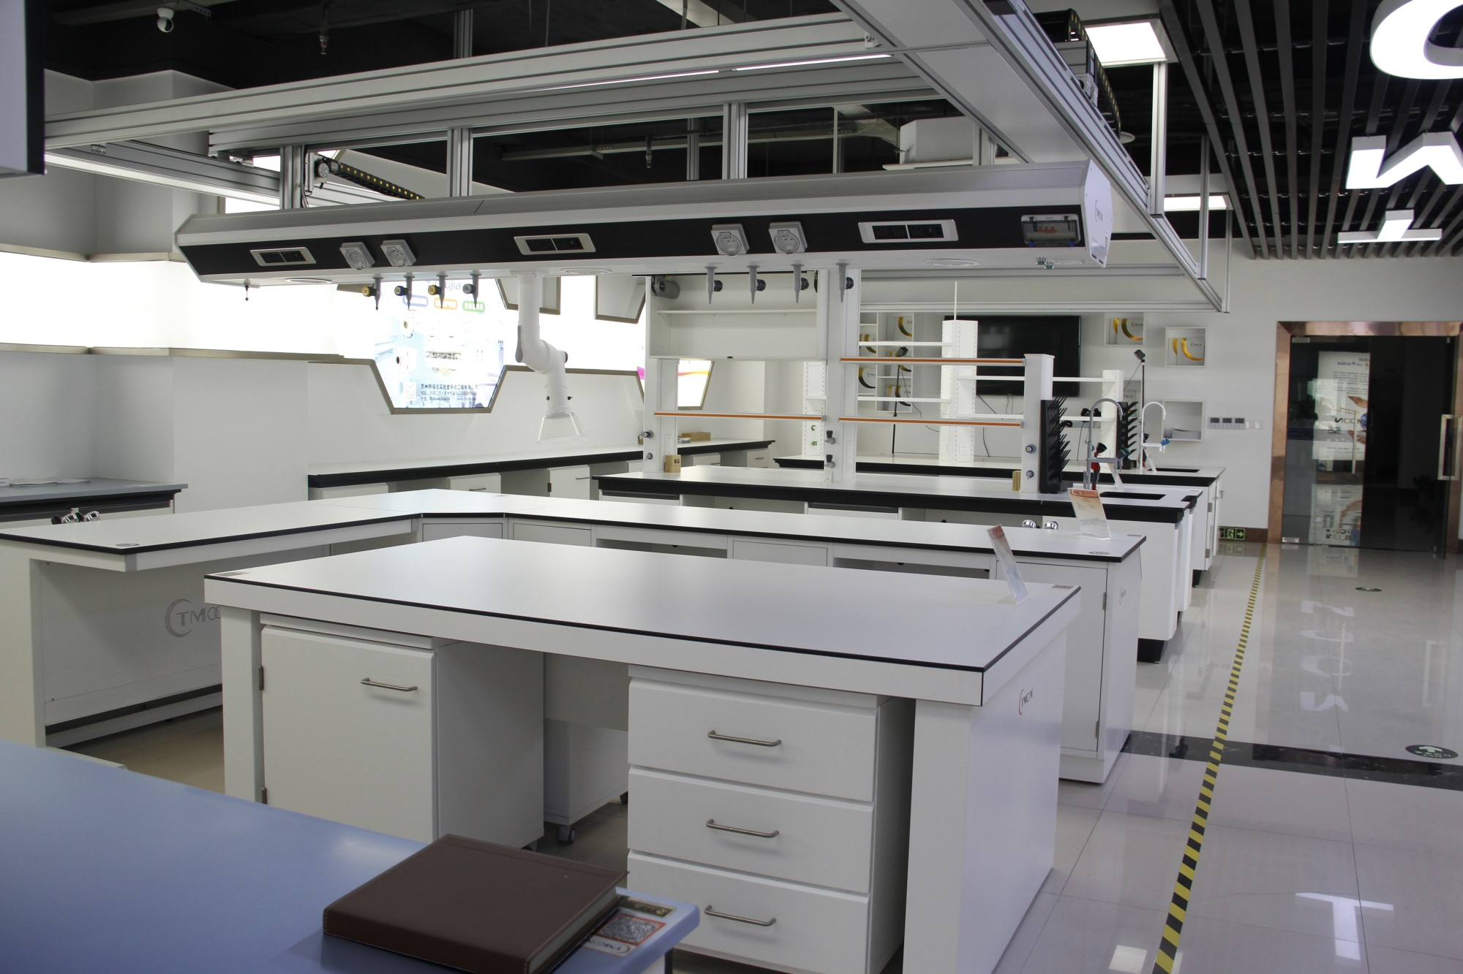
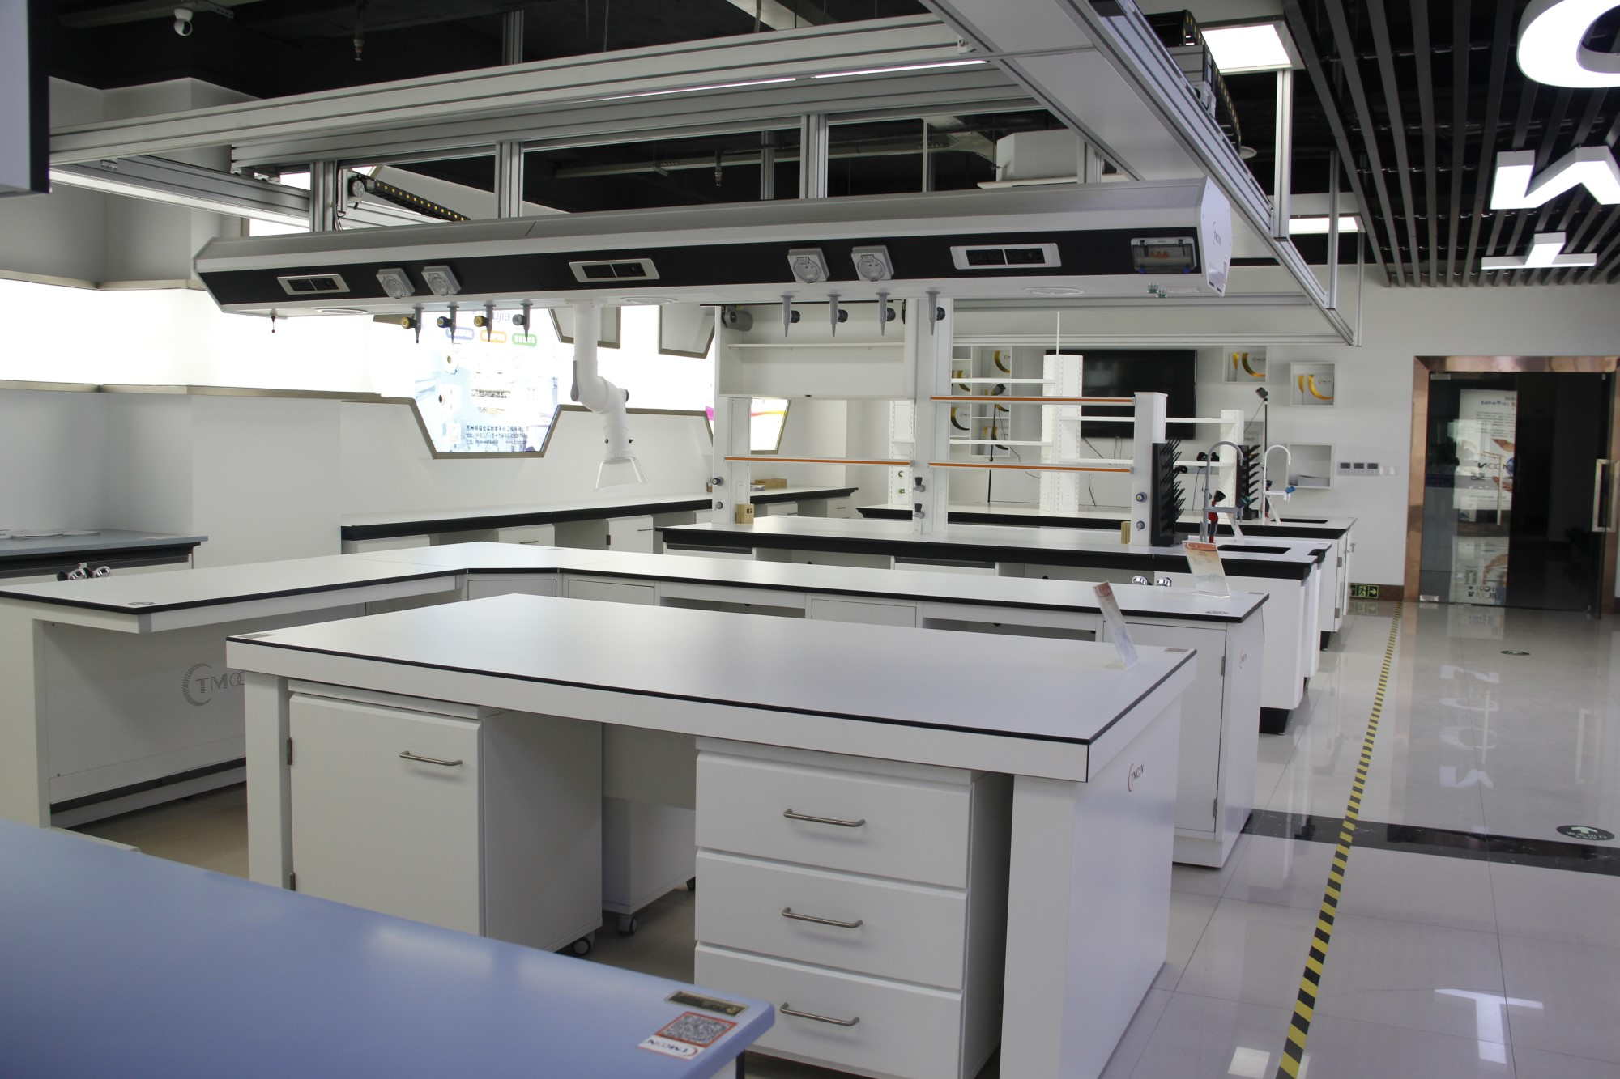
- notebook [322,833,631,974]
